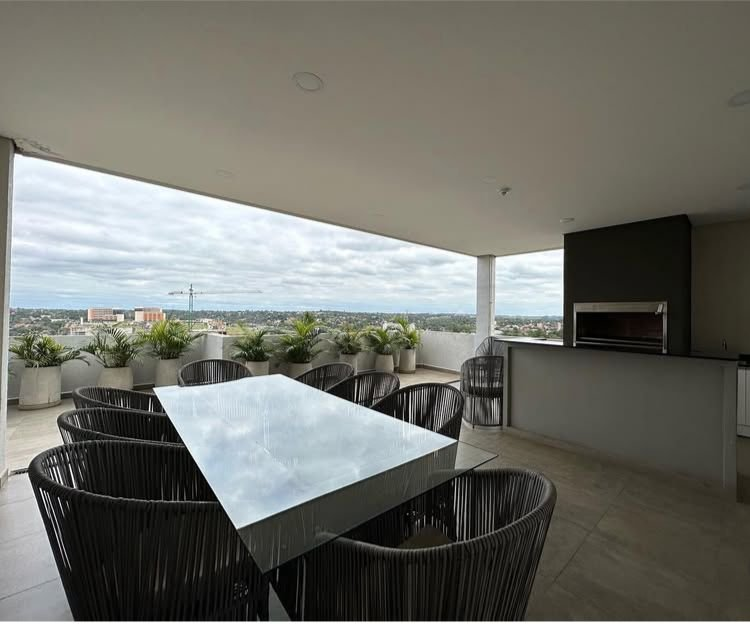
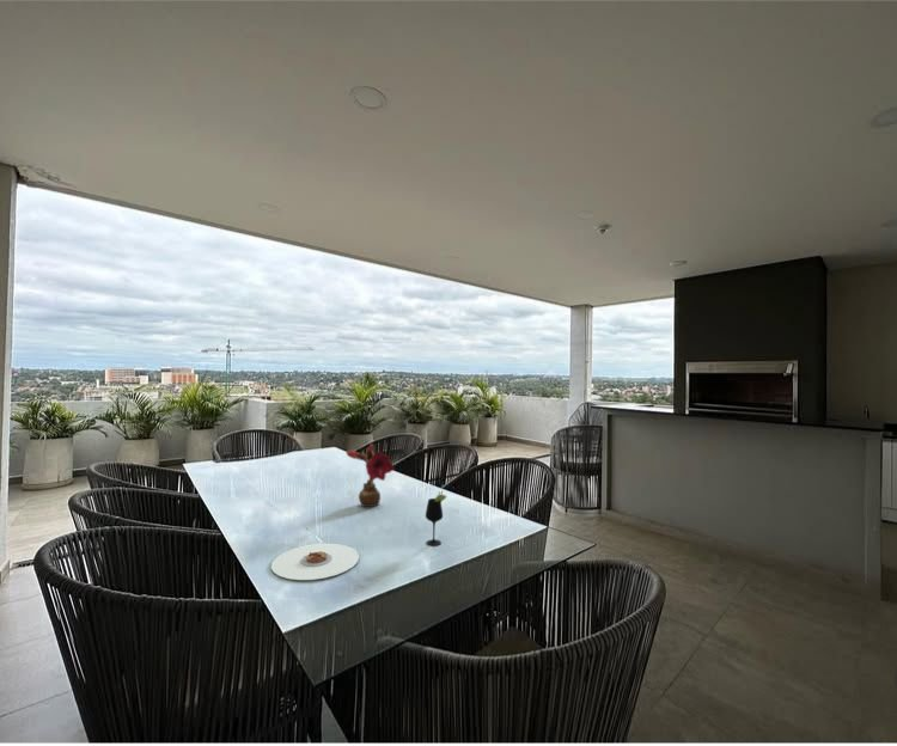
+ plate [270,543,360,581]
+ flower [344,442,396,508]
+ wine glass [425,490,447,546]
